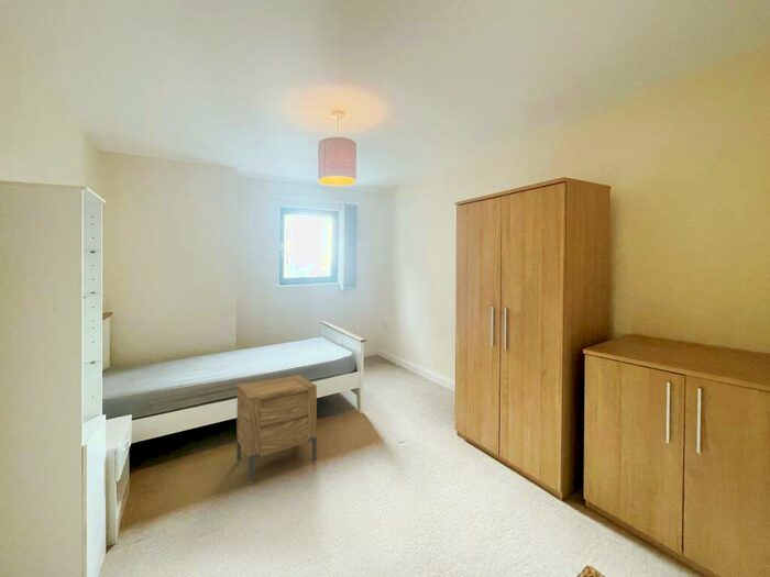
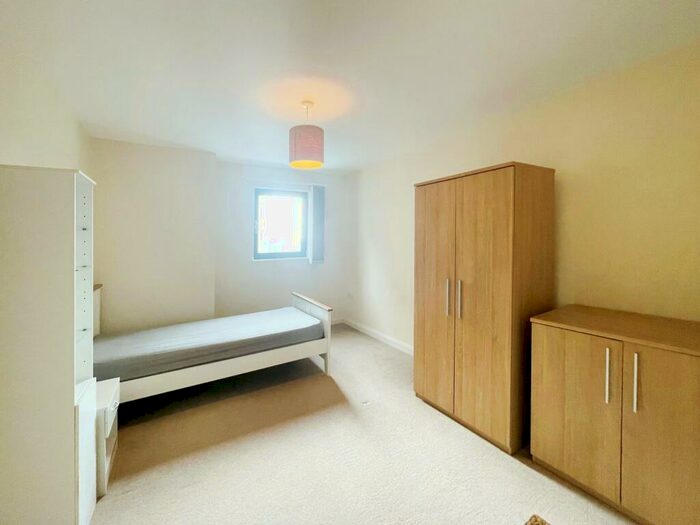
- nightstand [235,374,318,485]
